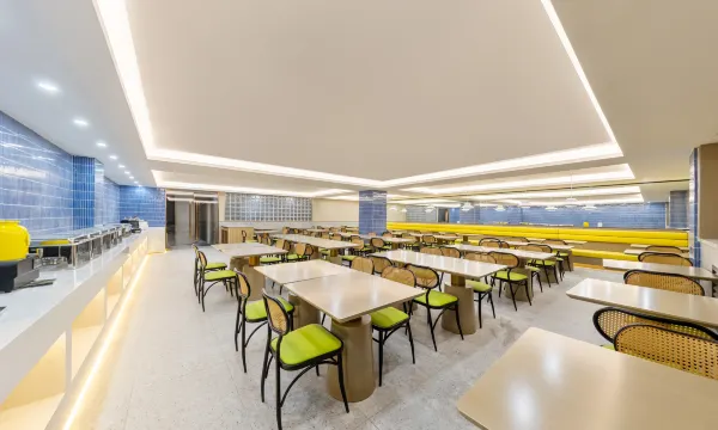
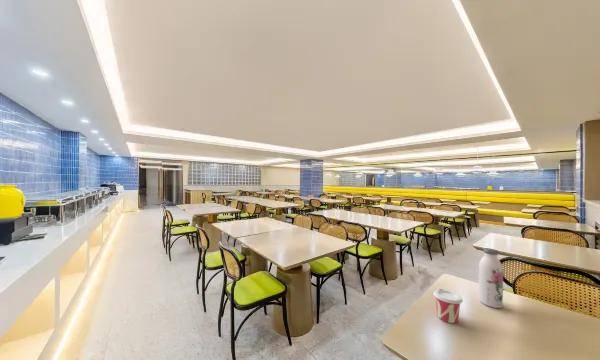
+ cup [433,288,464,324]
+ water bottle [478,247,504,309]
